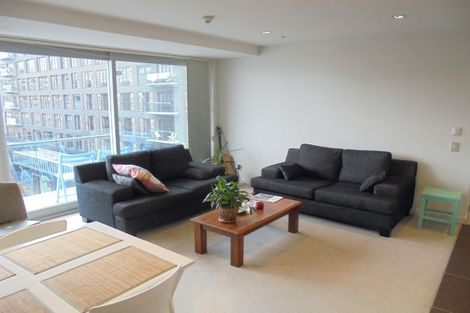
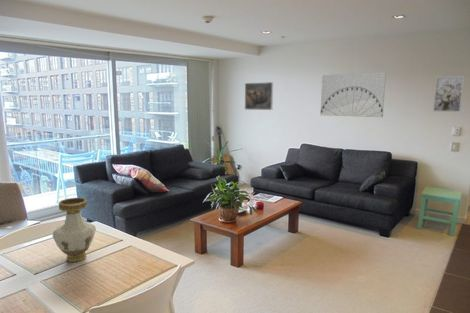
+ vase [52,197,97,263]
+ wall art [319,71,387,118]
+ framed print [244,81,274,111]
+ wall art [432,75,465,113]
